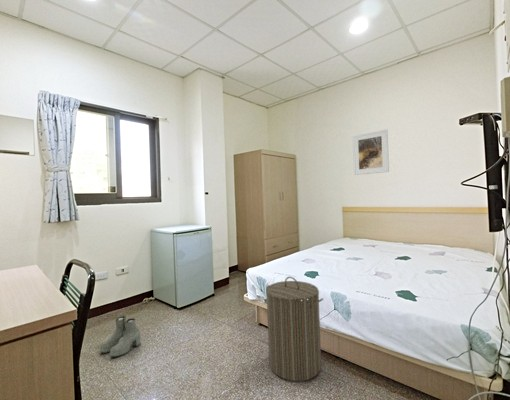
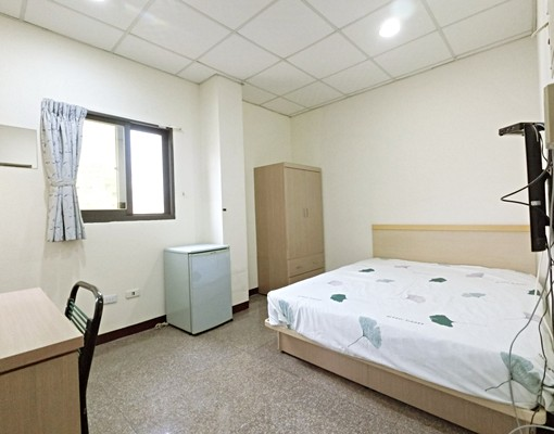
- boots [99,315,142,358]
- laundry hamper [265,276,324,382]
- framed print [352,128,390,176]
